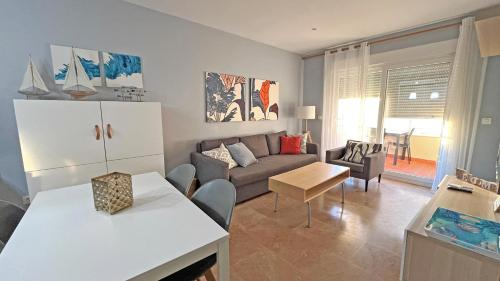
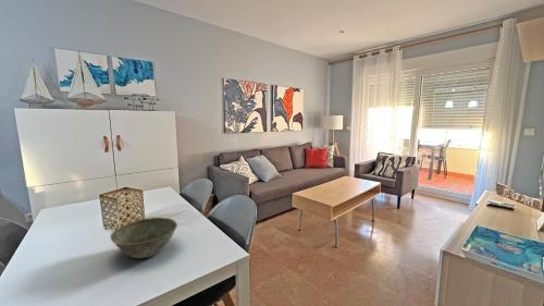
+ bowl [109,217,178,259]
